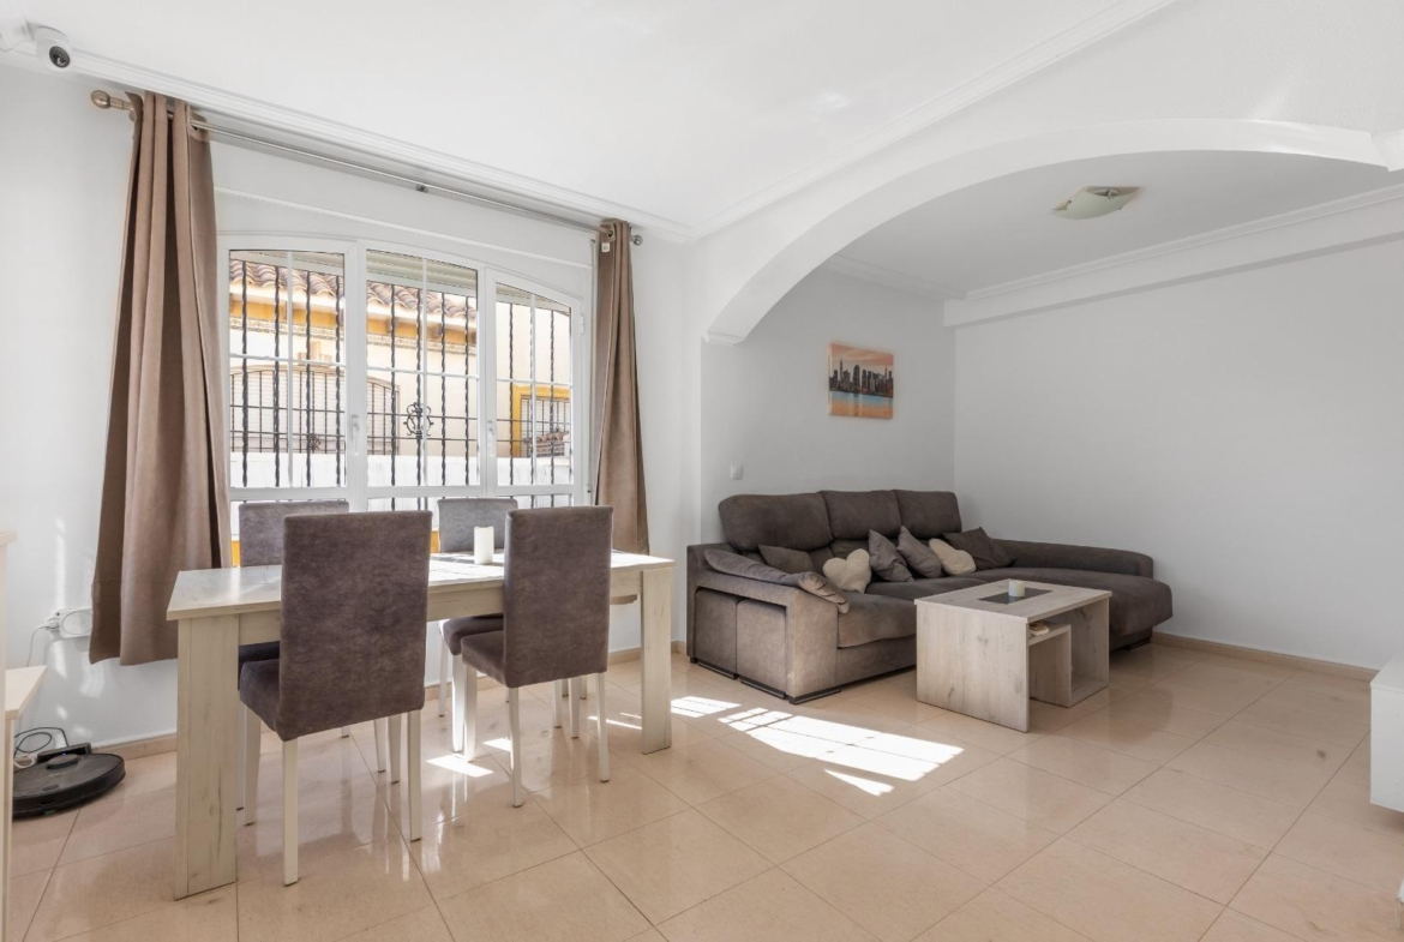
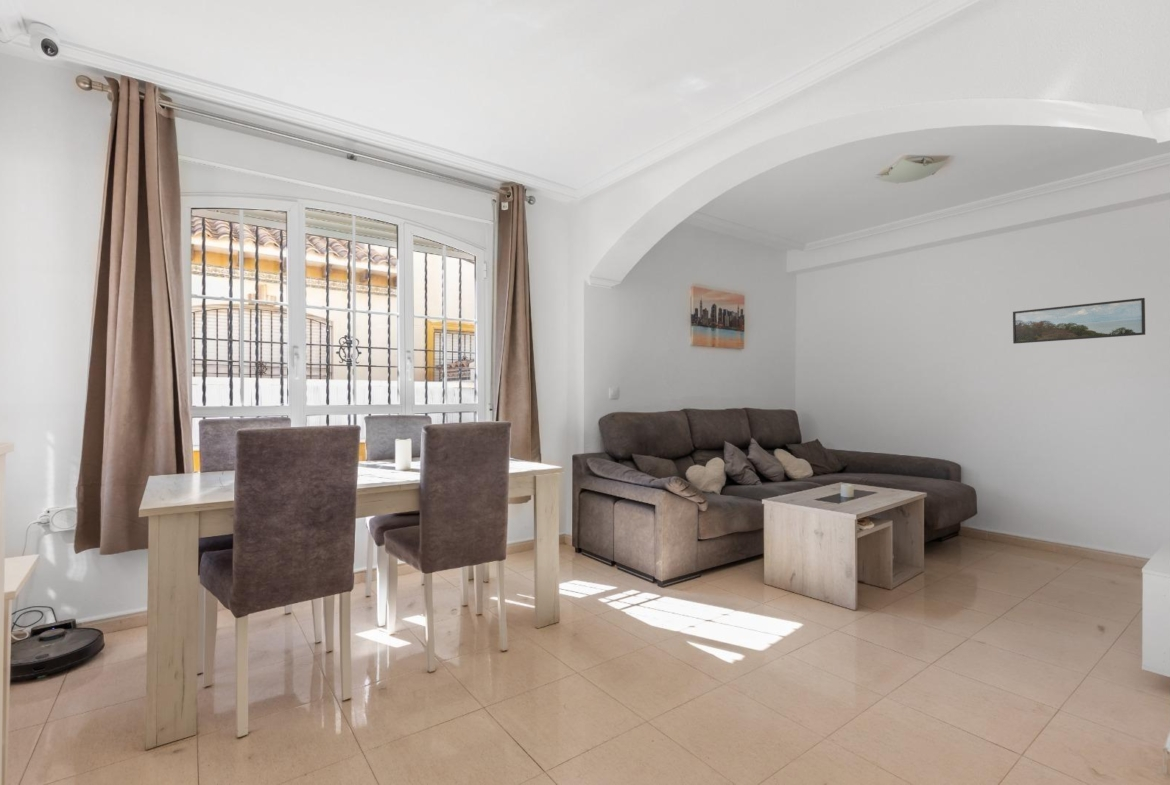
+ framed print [1012,297,1146,345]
